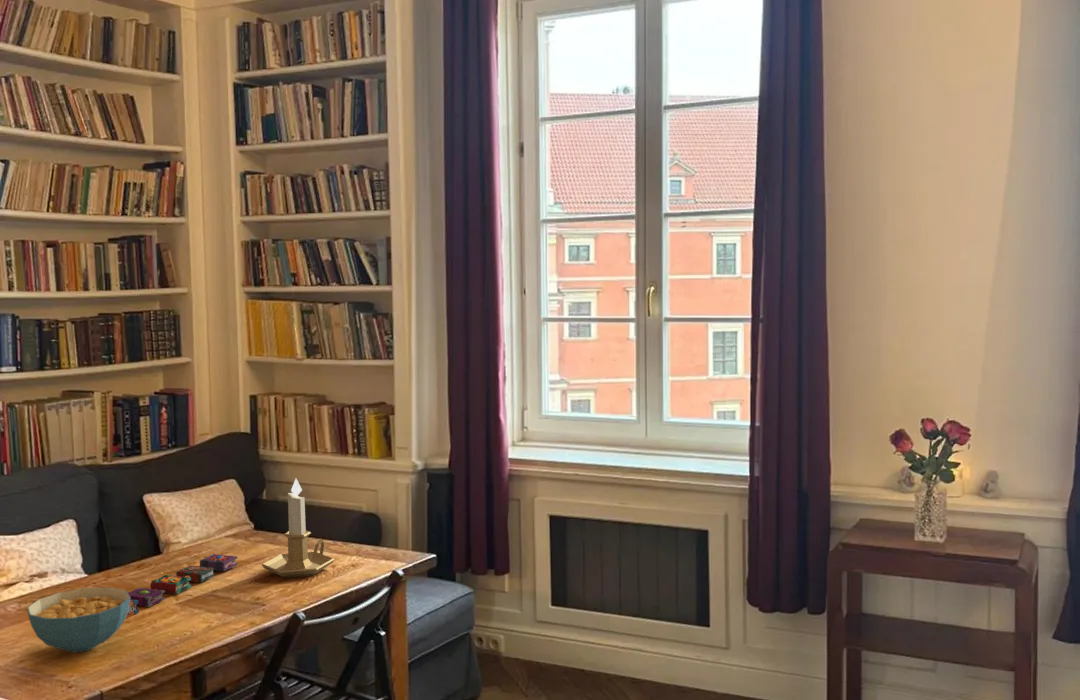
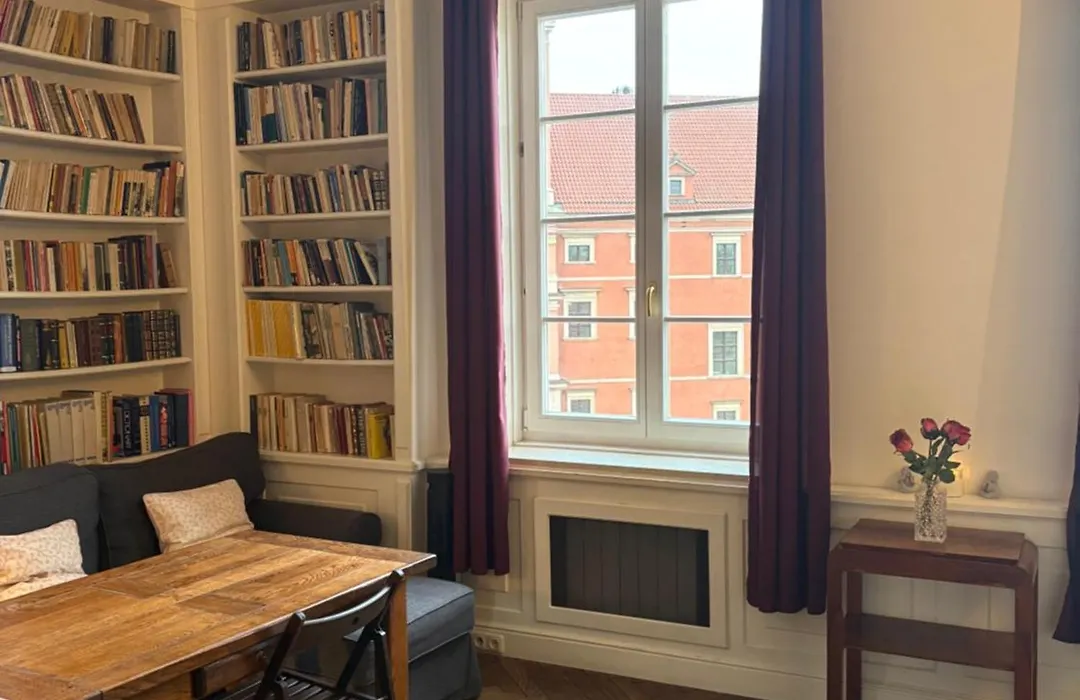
- cereal bowl [26,586,130,653]
- magic books [125,553,239,620]
- candlestick [261,478,335,579]
